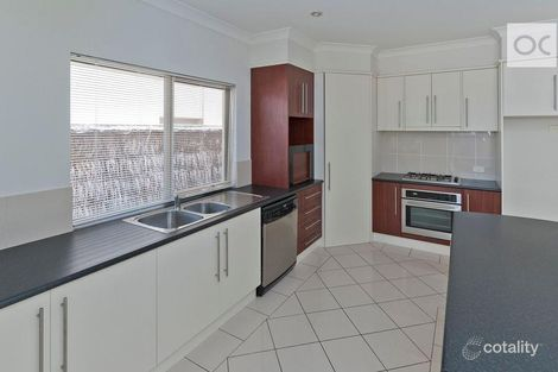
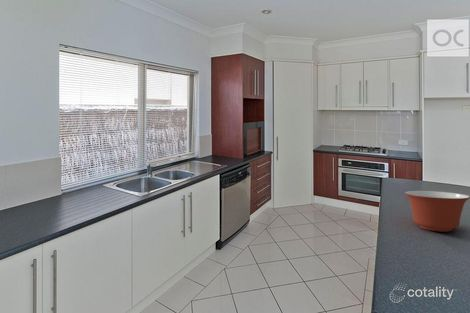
+ mixing bowl [404,190,470,233]
